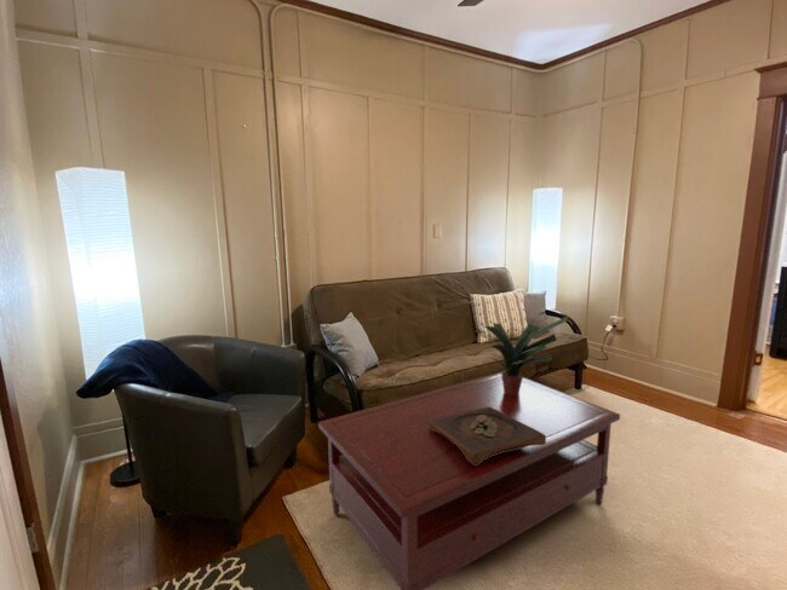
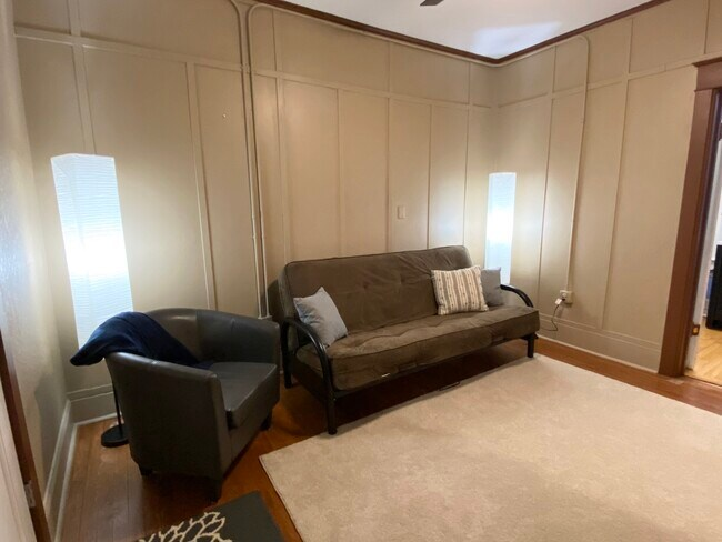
- potted plant [473,316,569,395]
- wooden tray [429,406,546,464]
- coffee table [317,370,621,590]
